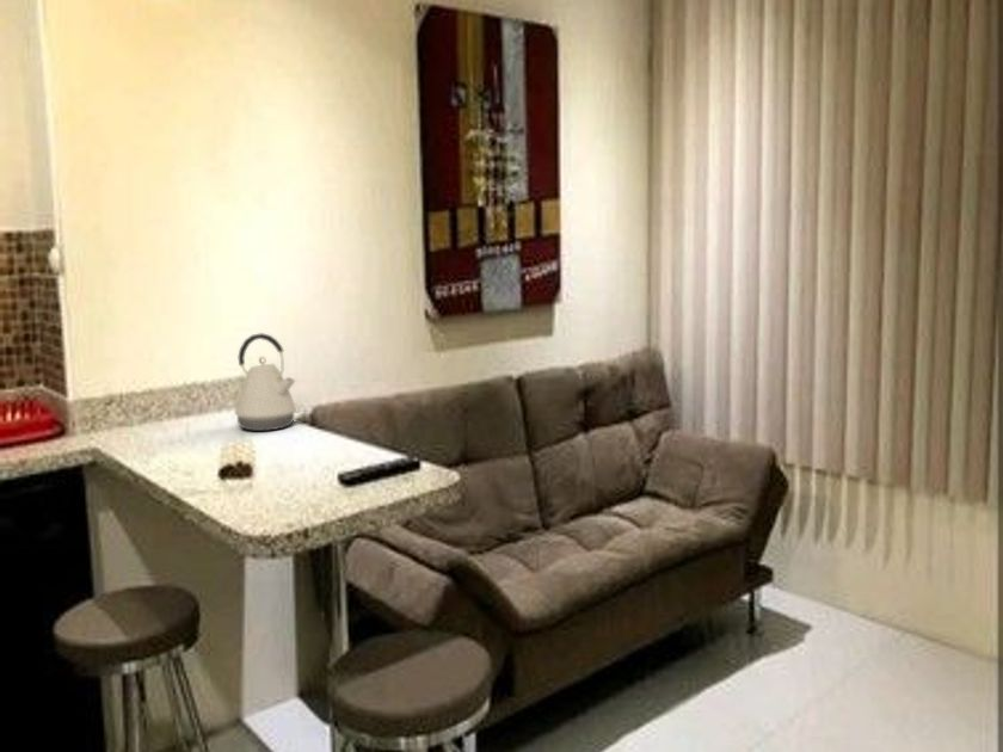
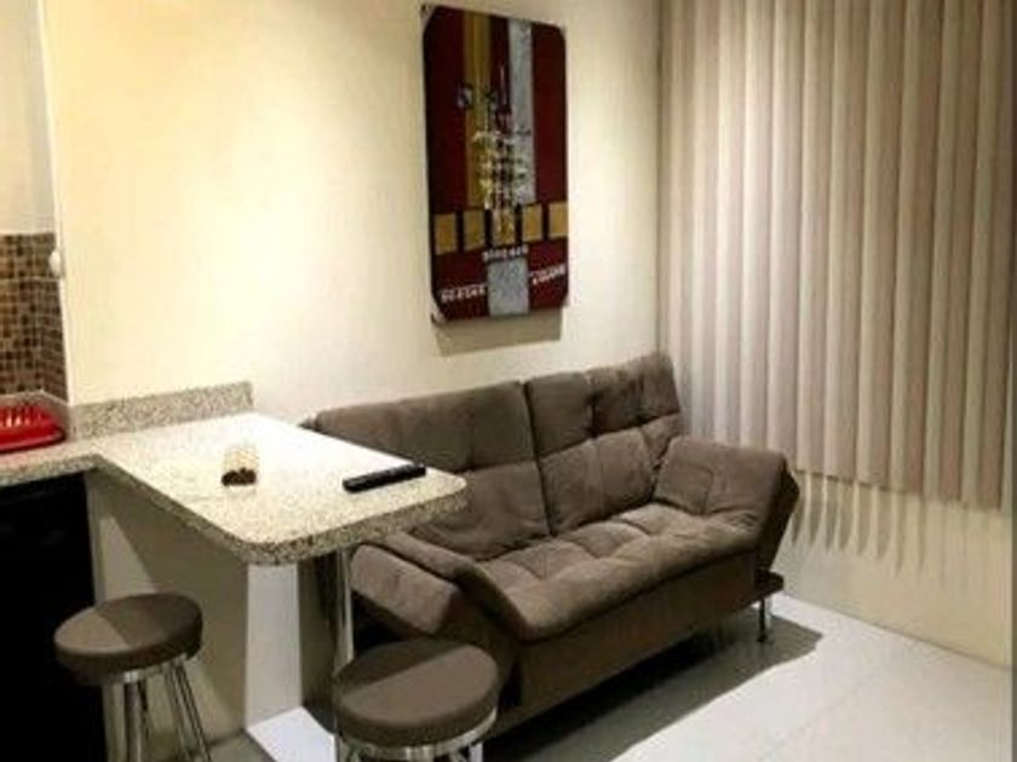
- kettle [234,332,297,432]
